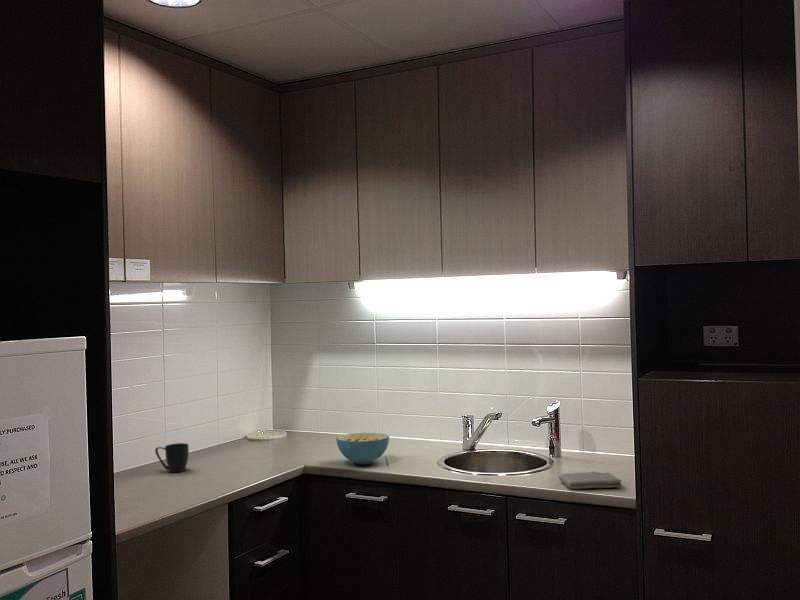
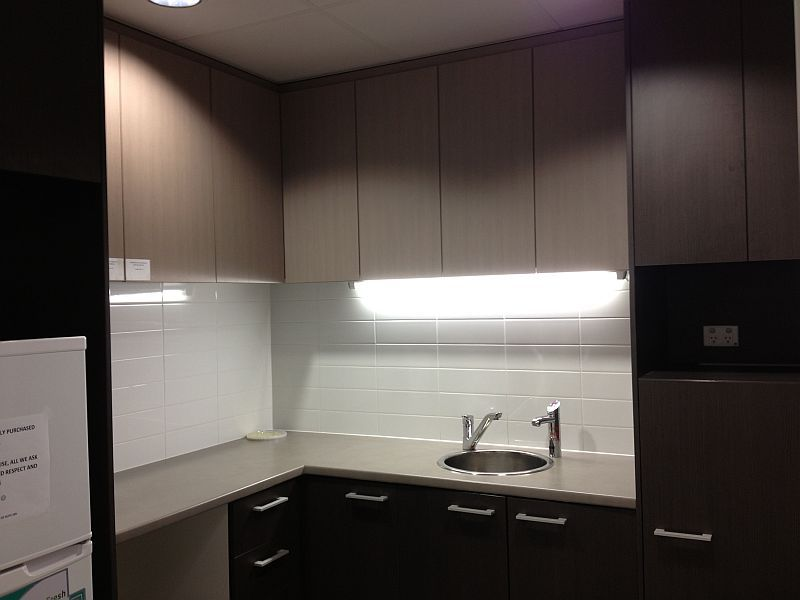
- washcloth [558,471,622,490]
- mug [154,442,190,473]
- cereal bowl [335,432,390,466]
